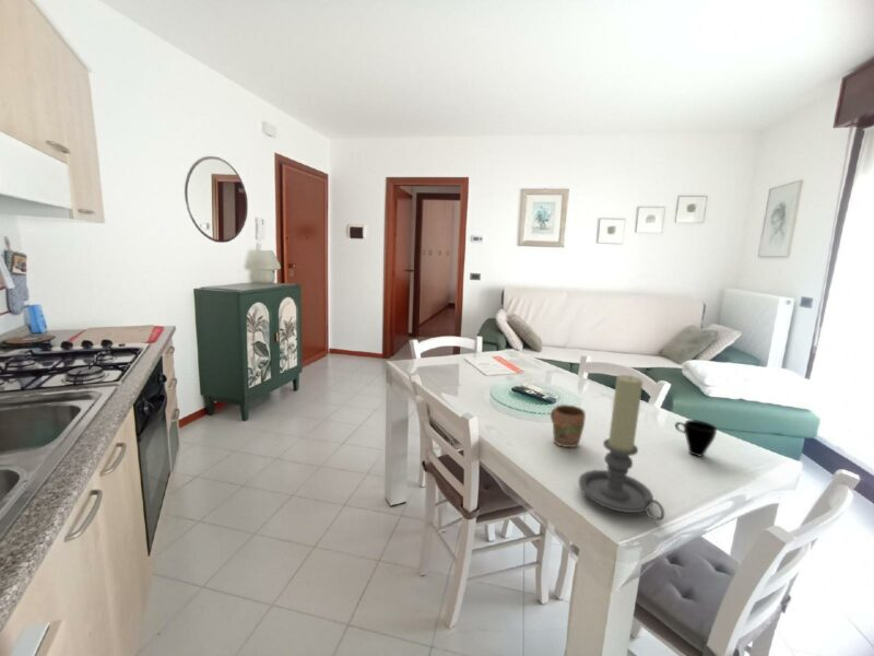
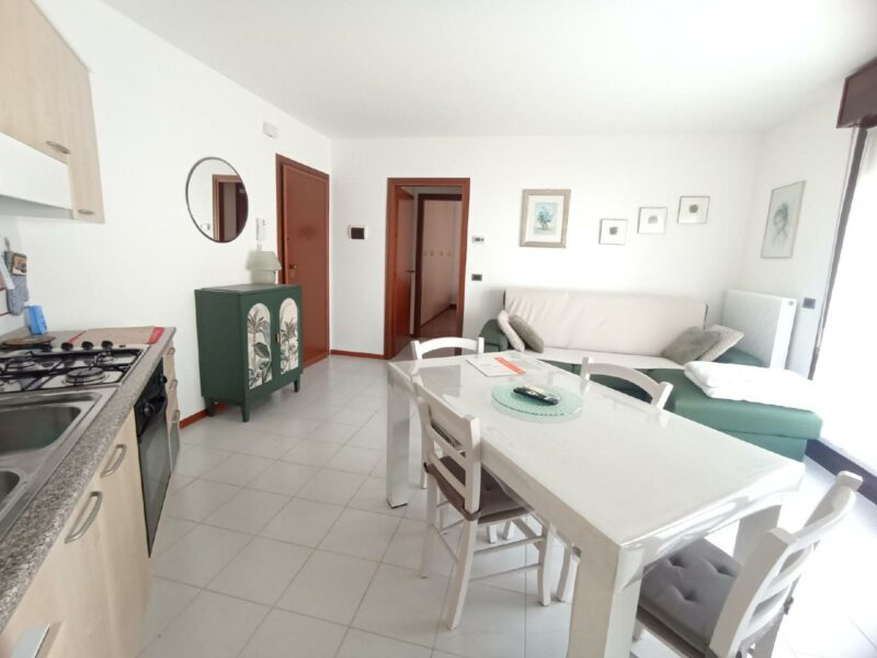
- mug [550,403,587,448]
- candle holder [578,374,665,522]
- cup [674,419,718,458]
